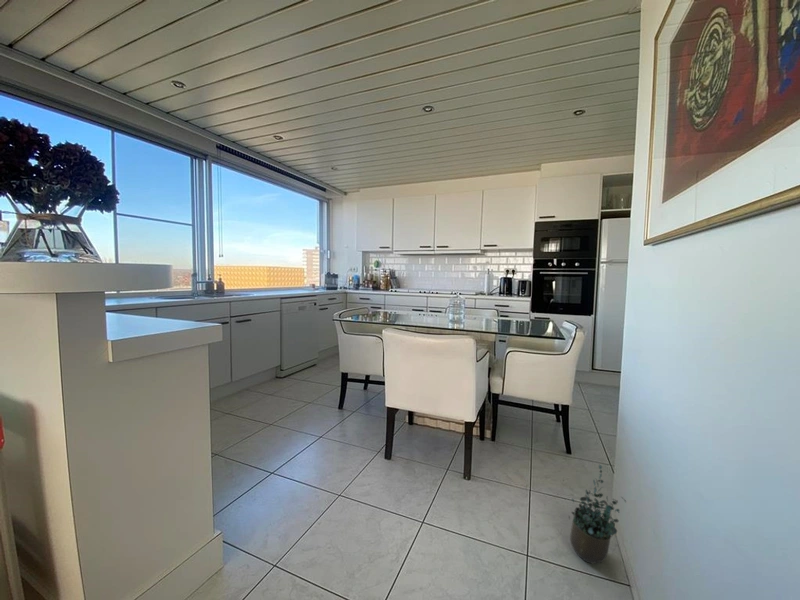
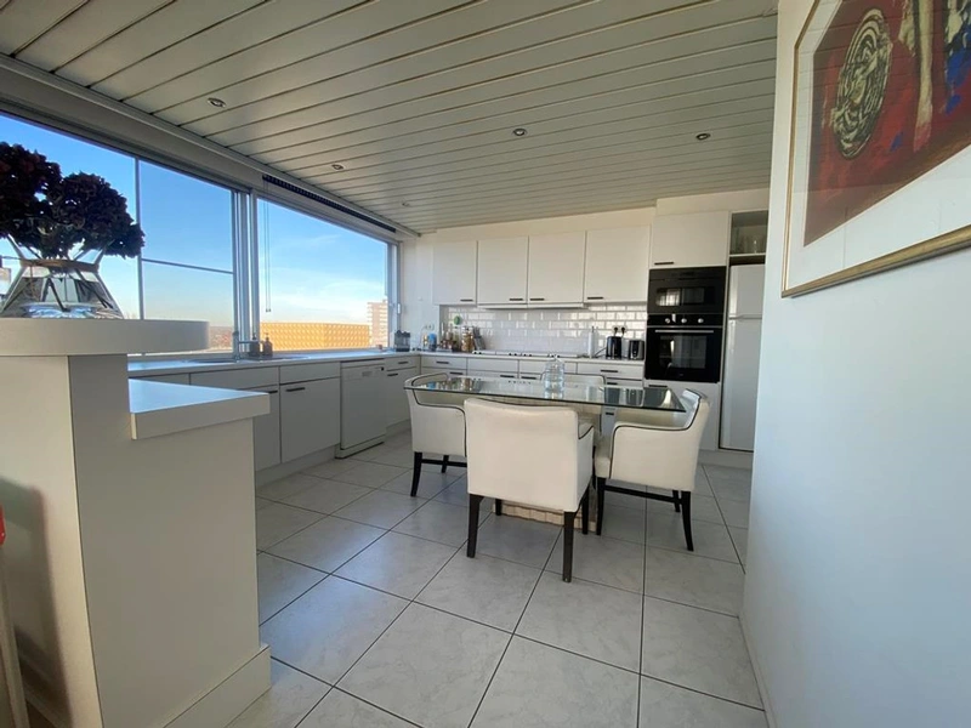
- potted plant [568,463,627,565]
